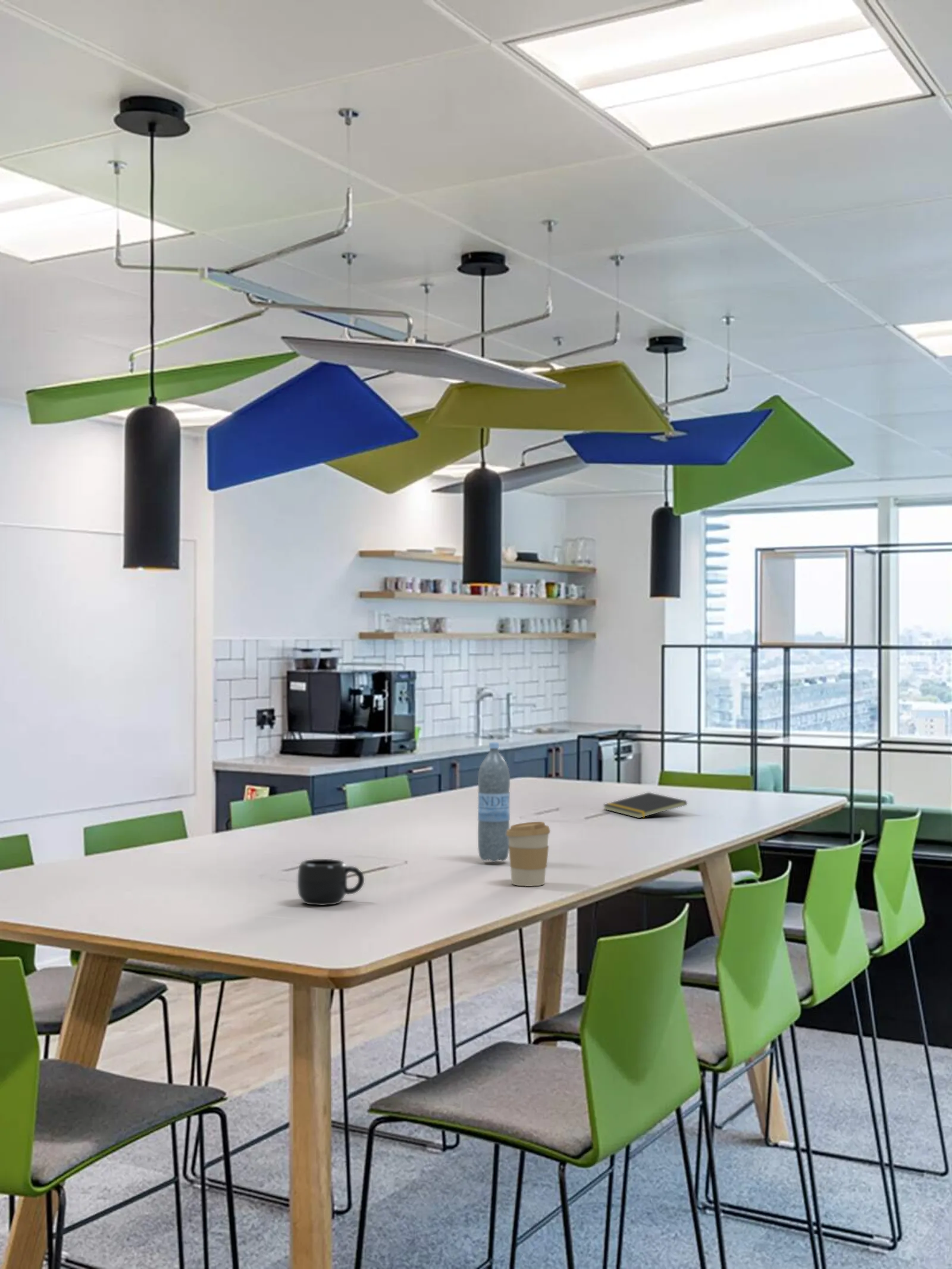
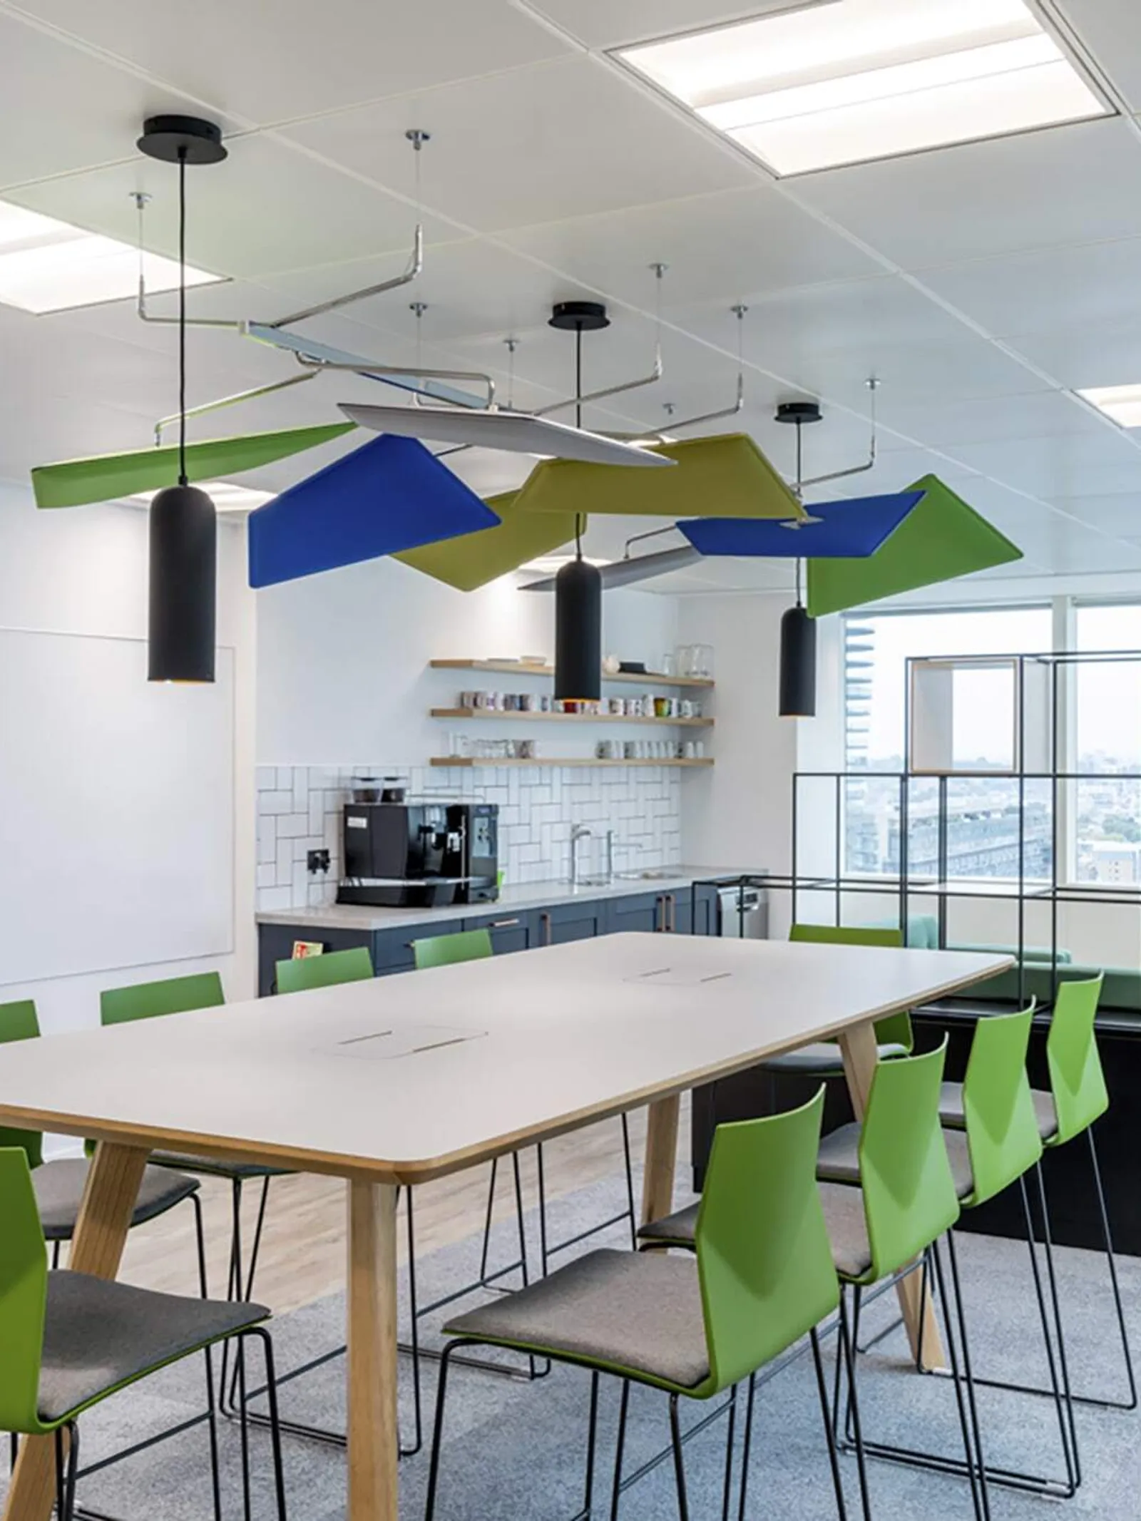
- coffee cup [506,821,551,887]
- mug [297,858,365,906]
- notepad [602,792,688,819]
- water bottle [477,741,511,863]
